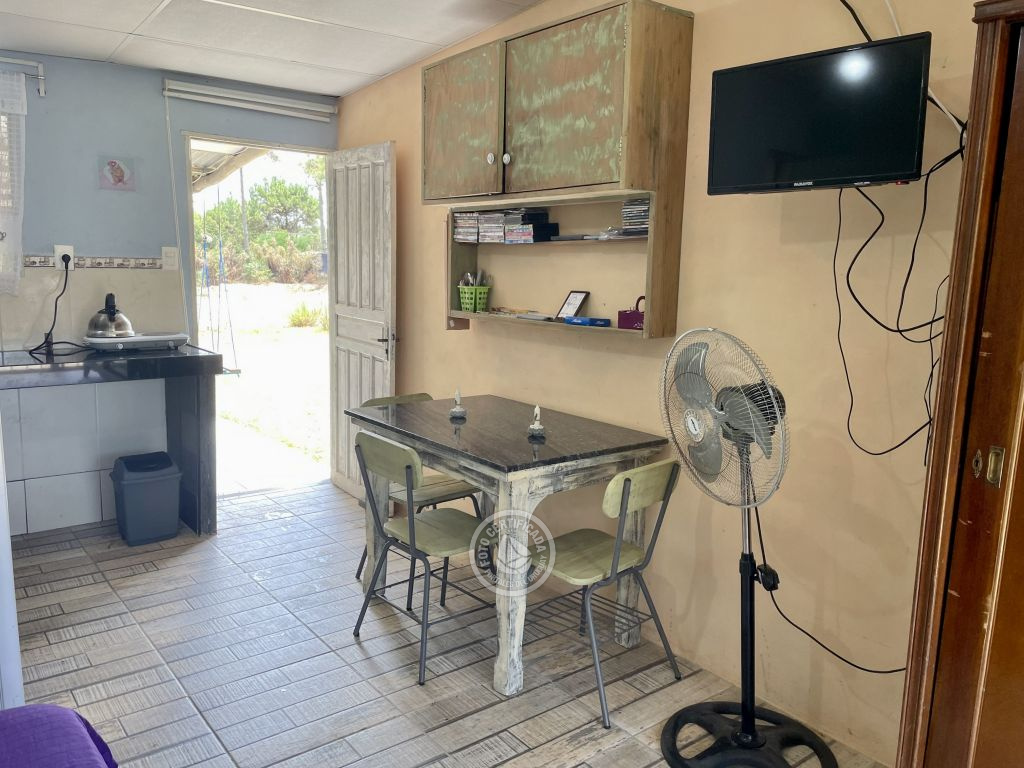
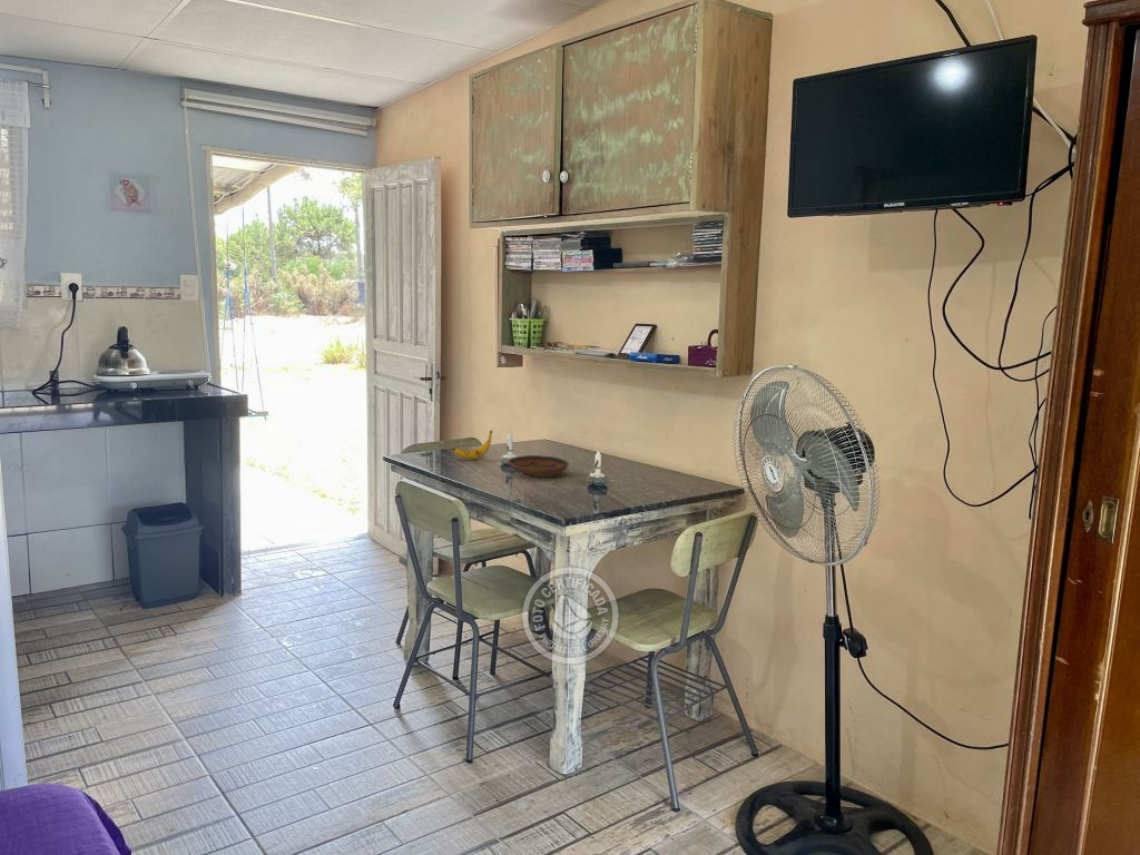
+ banana [452,430,493,461]
+ bowl [507,454,570,479]
